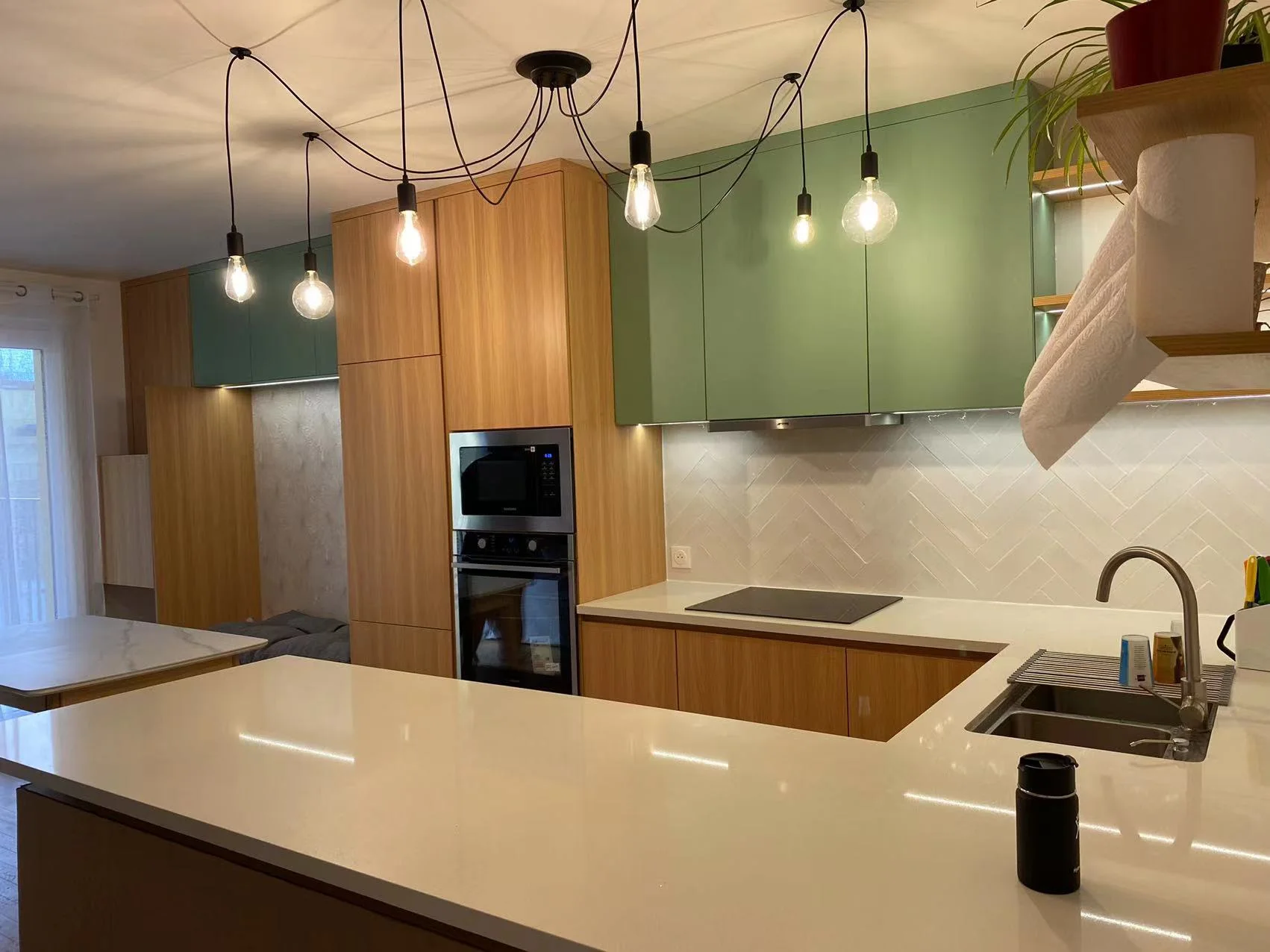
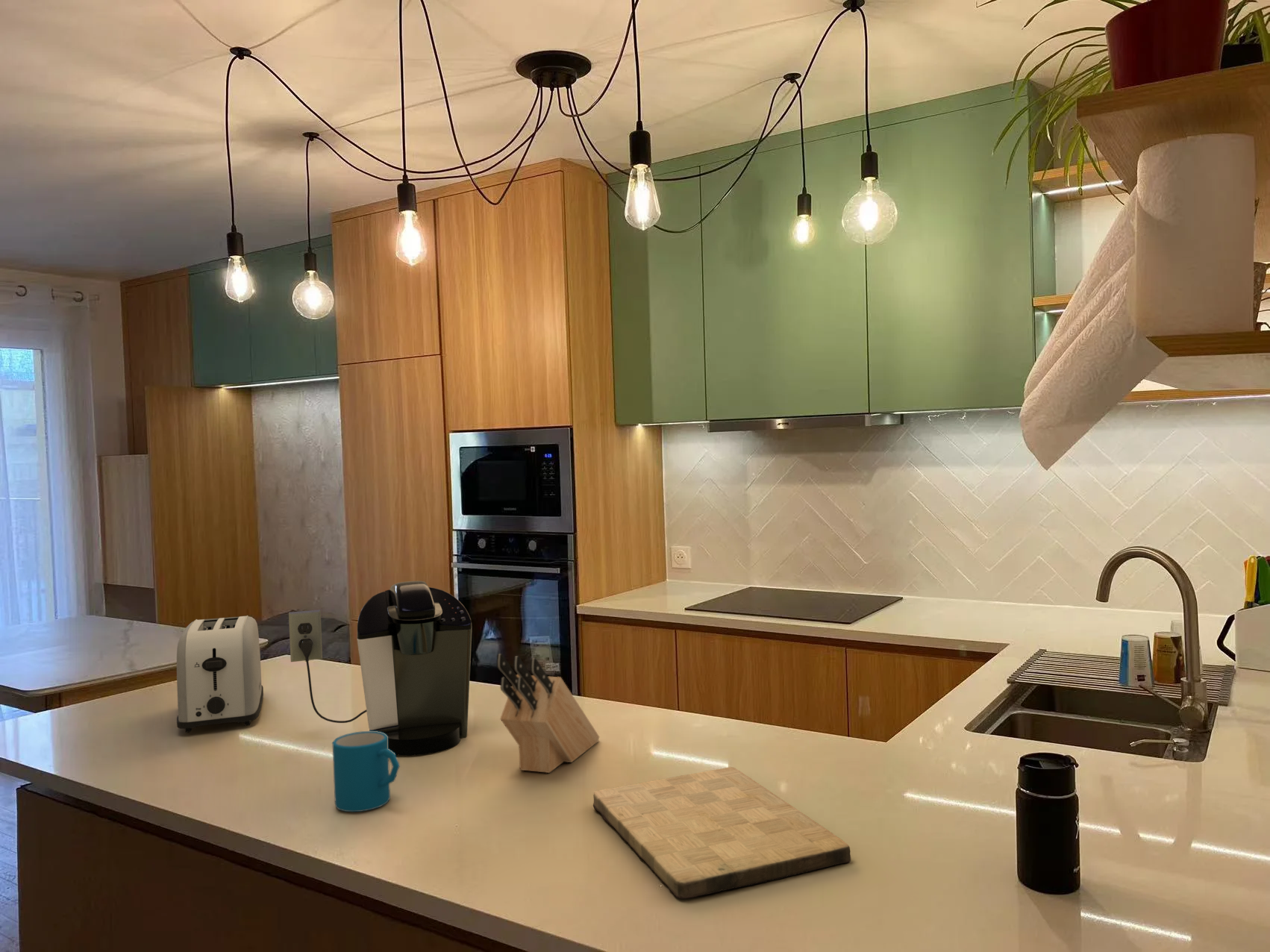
+ toaster [176,615,264,733]
+ cutting board [592,766,851,900]
+ knife block [496,653,600,774]
+ mug [331,730,401,812]
+ coffee maker [288,580,472,757]
